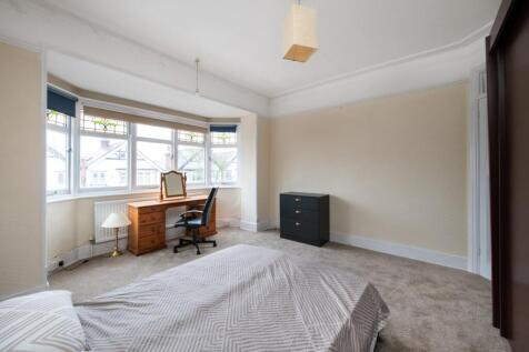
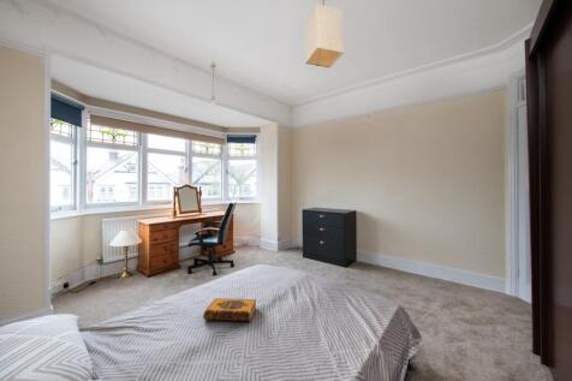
+ hardback book [202,297,257,323]
